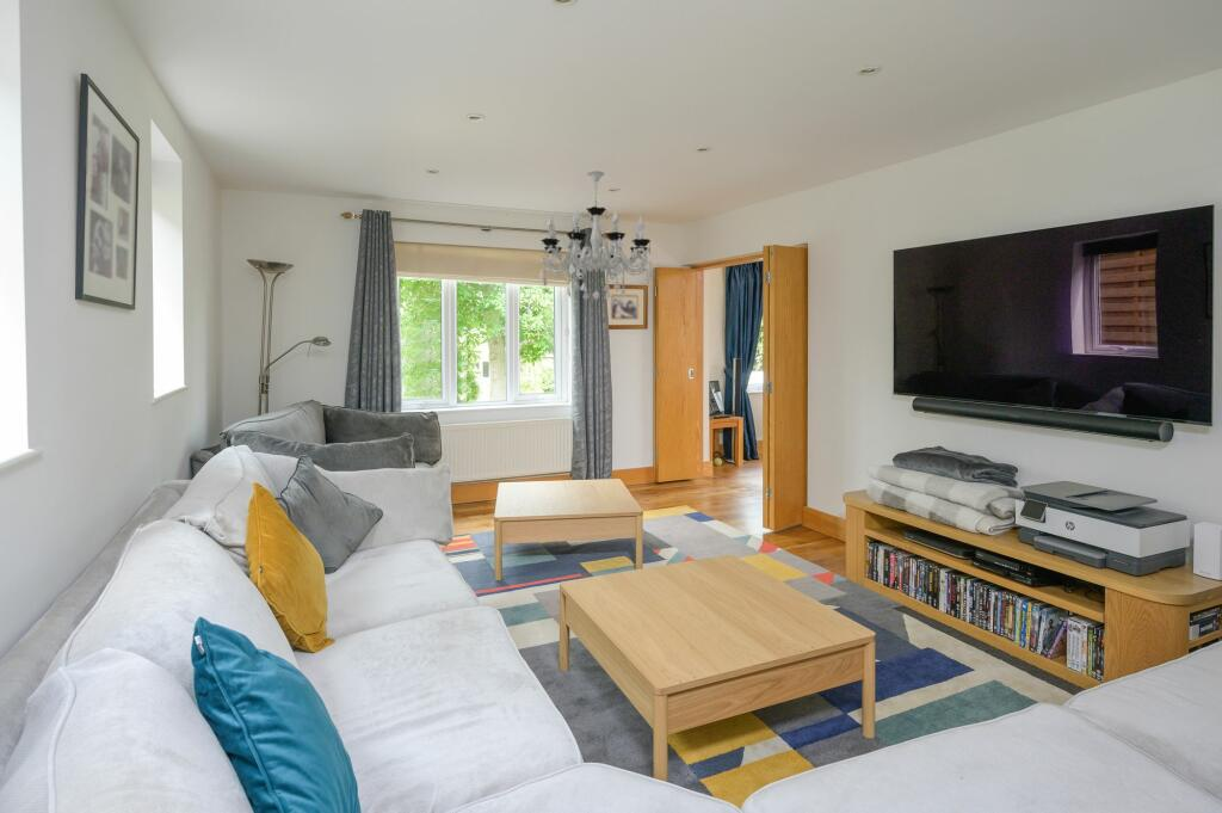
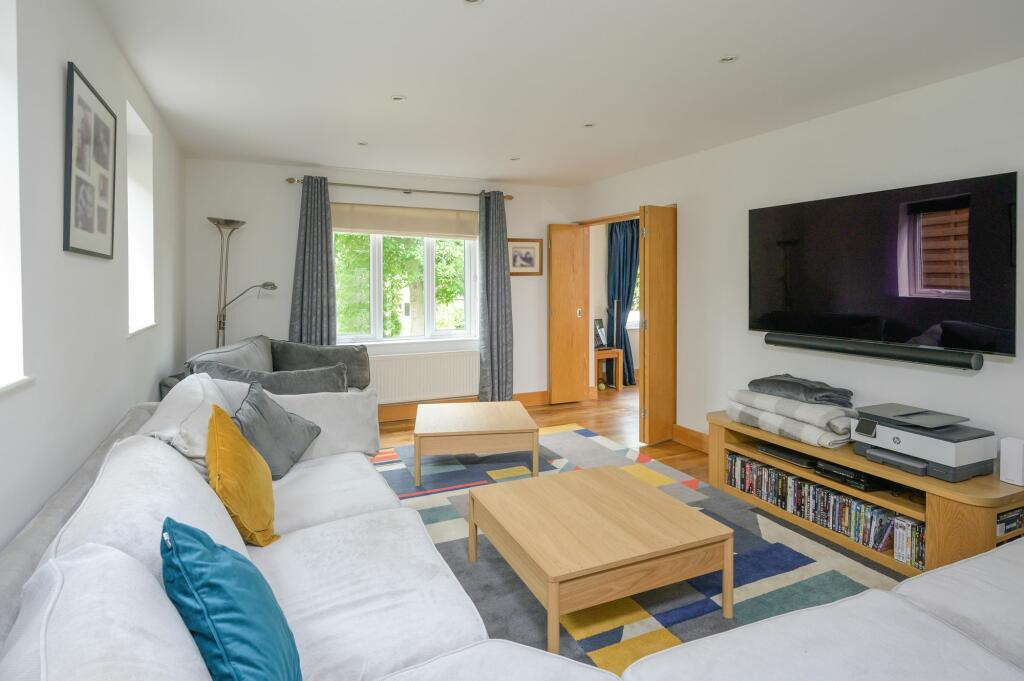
- chandelier [538,170,654,301]
